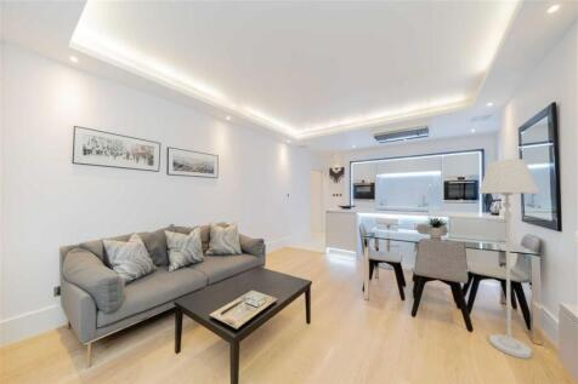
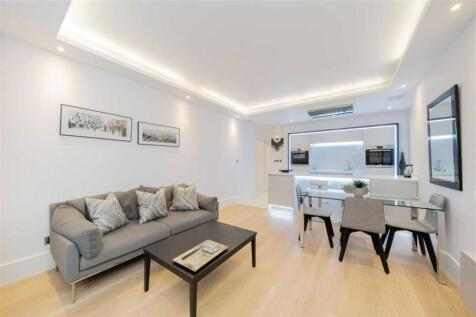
- floor lamp [477,159,540,360]
